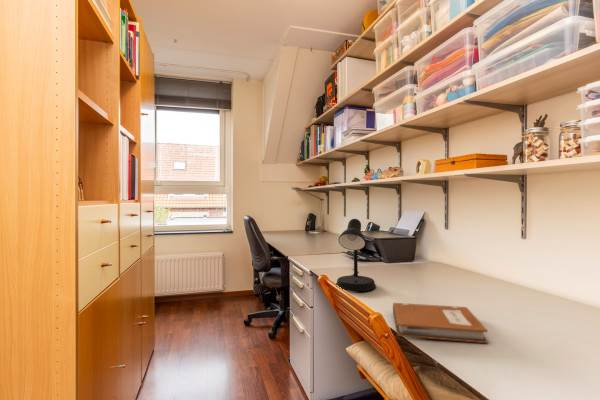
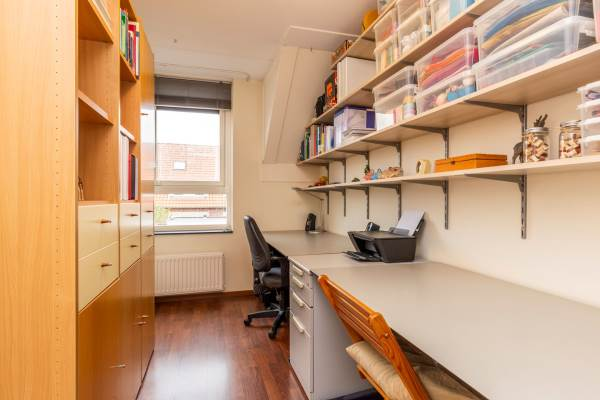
- notebook [392,302,489,344]
- desk lamp [335,218,377,292]
